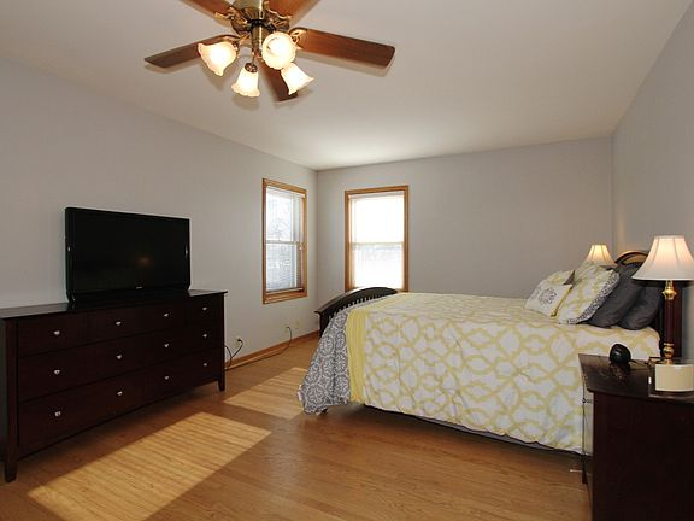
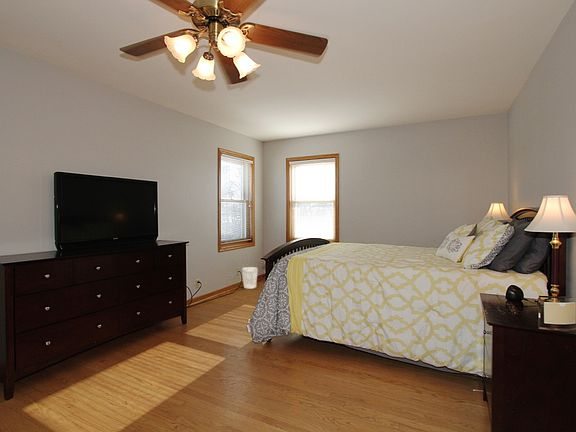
+ wastebasket [241,266,258,290]
